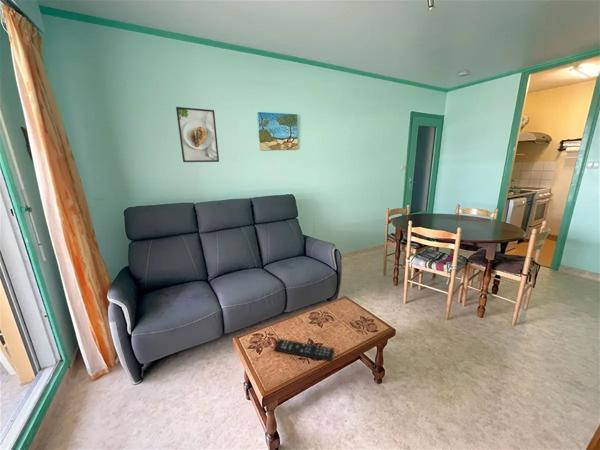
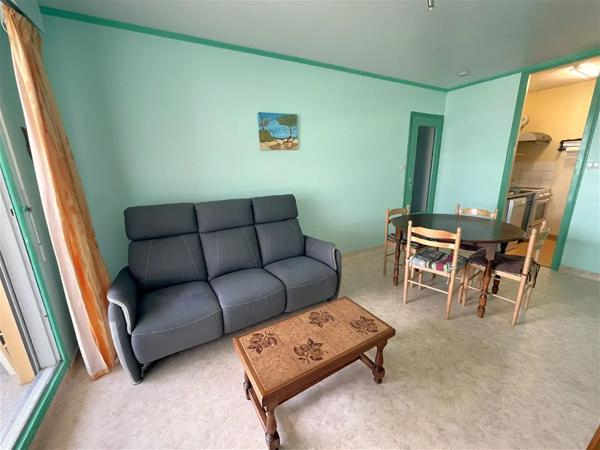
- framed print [175,106,220,163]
- remote control [273,338,335,363]
